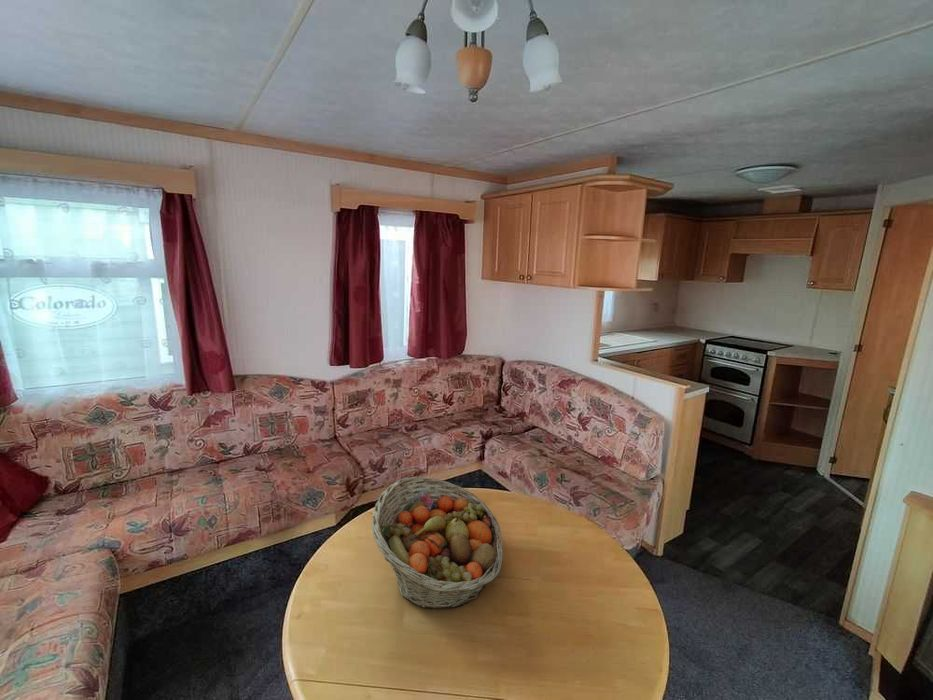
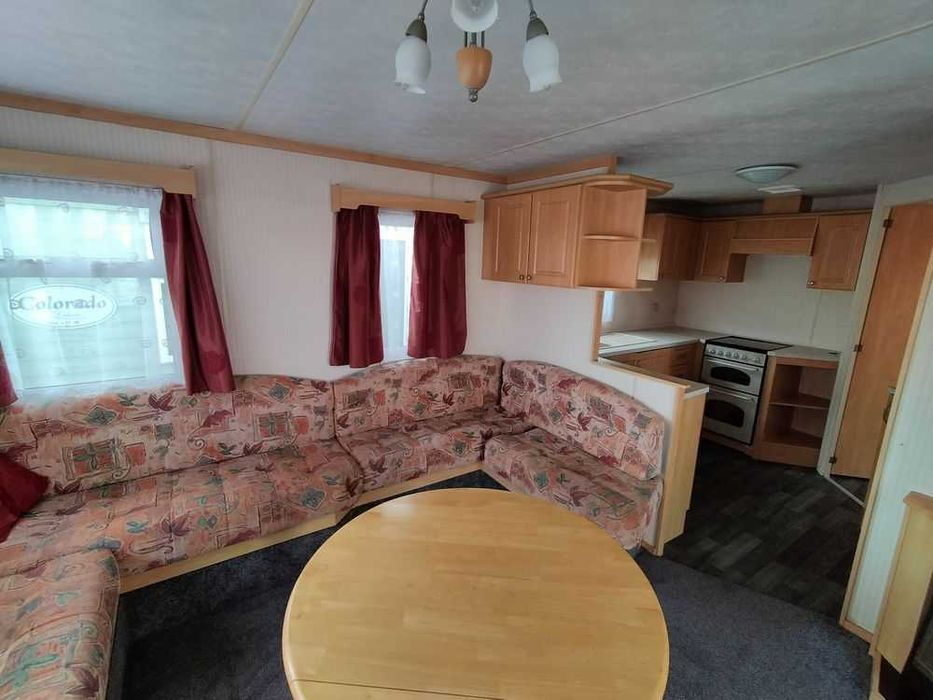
- fruit basket [371,476,504,610]
